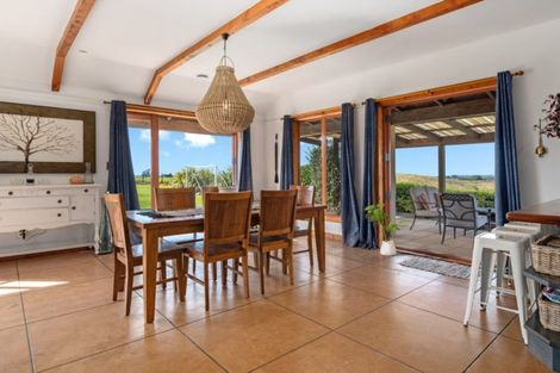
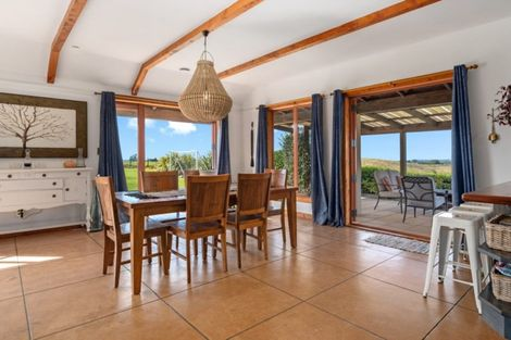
- house plant [363,203,416,256]
